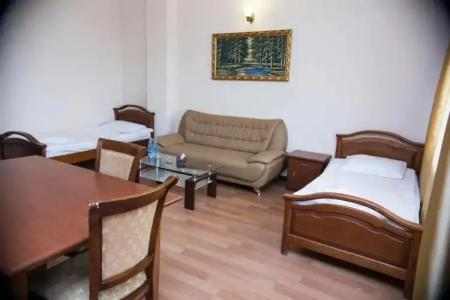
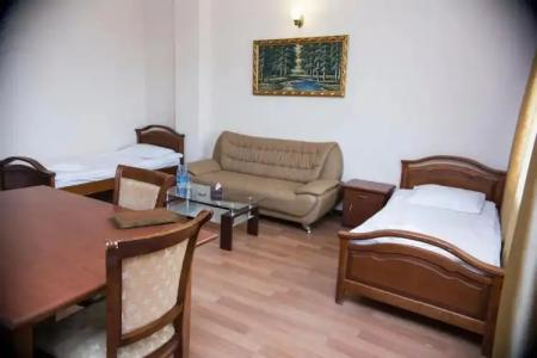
+ notebook [111,206,179,230]
